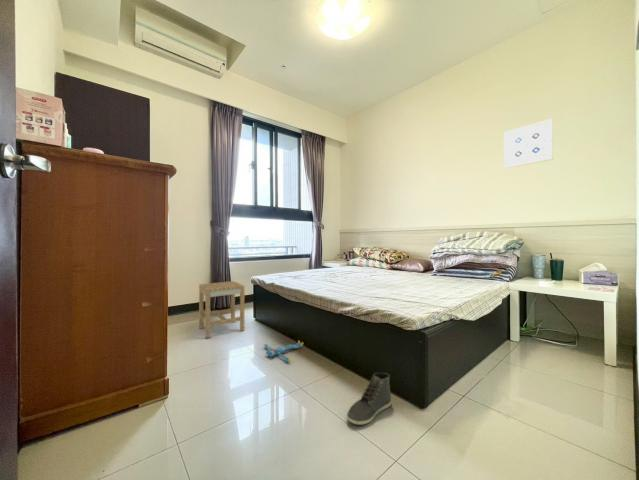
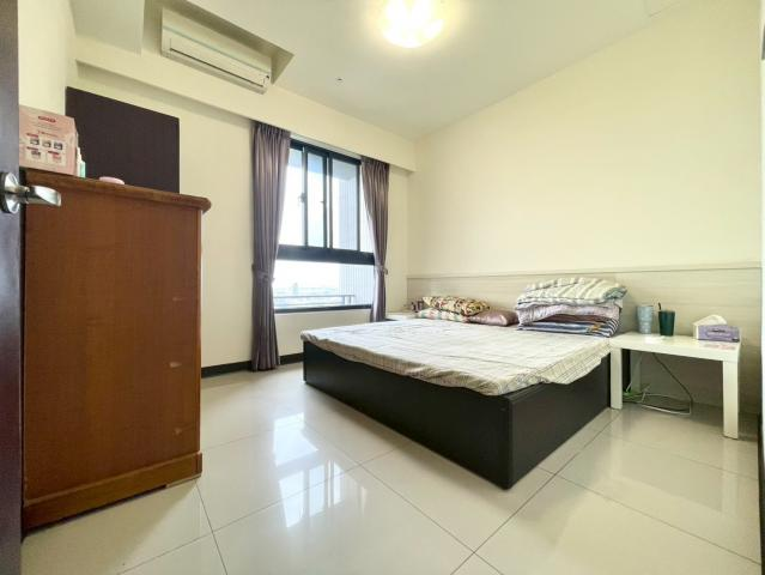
- stool [198,280,245,340]
- plush toy [263,339,304,364]
- wall art [503,118,554,169]
- sneaker [346,372,392,426]
